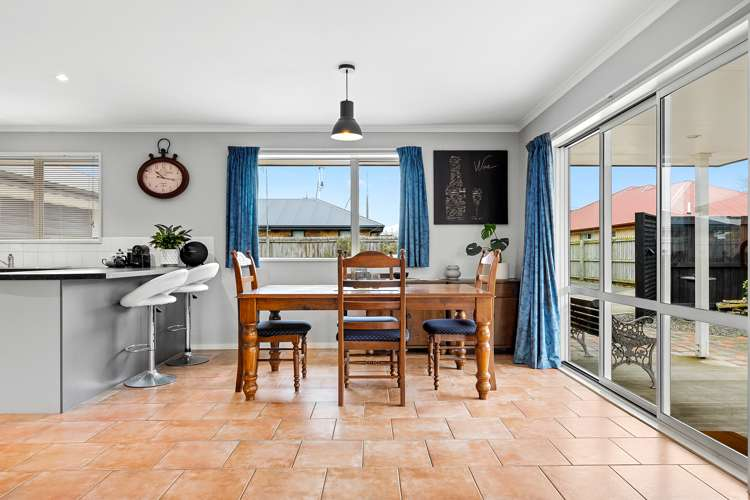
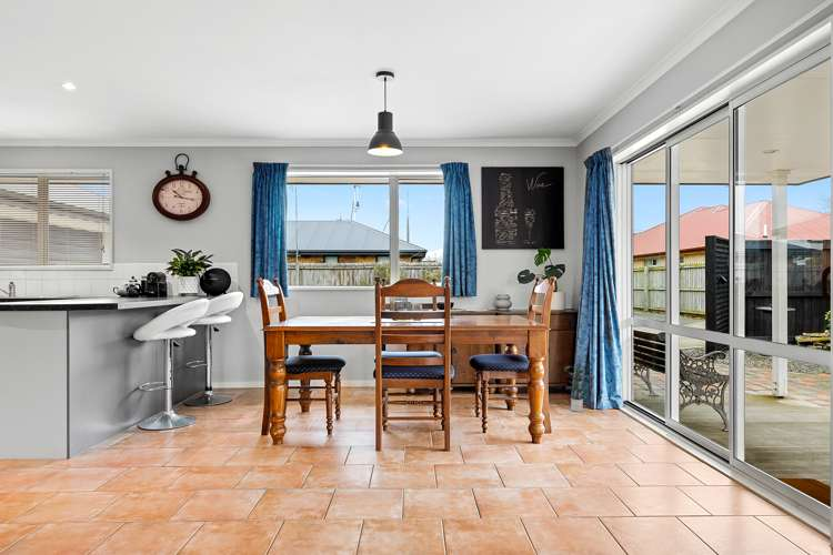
+ potted plant [563,365,594,413]
